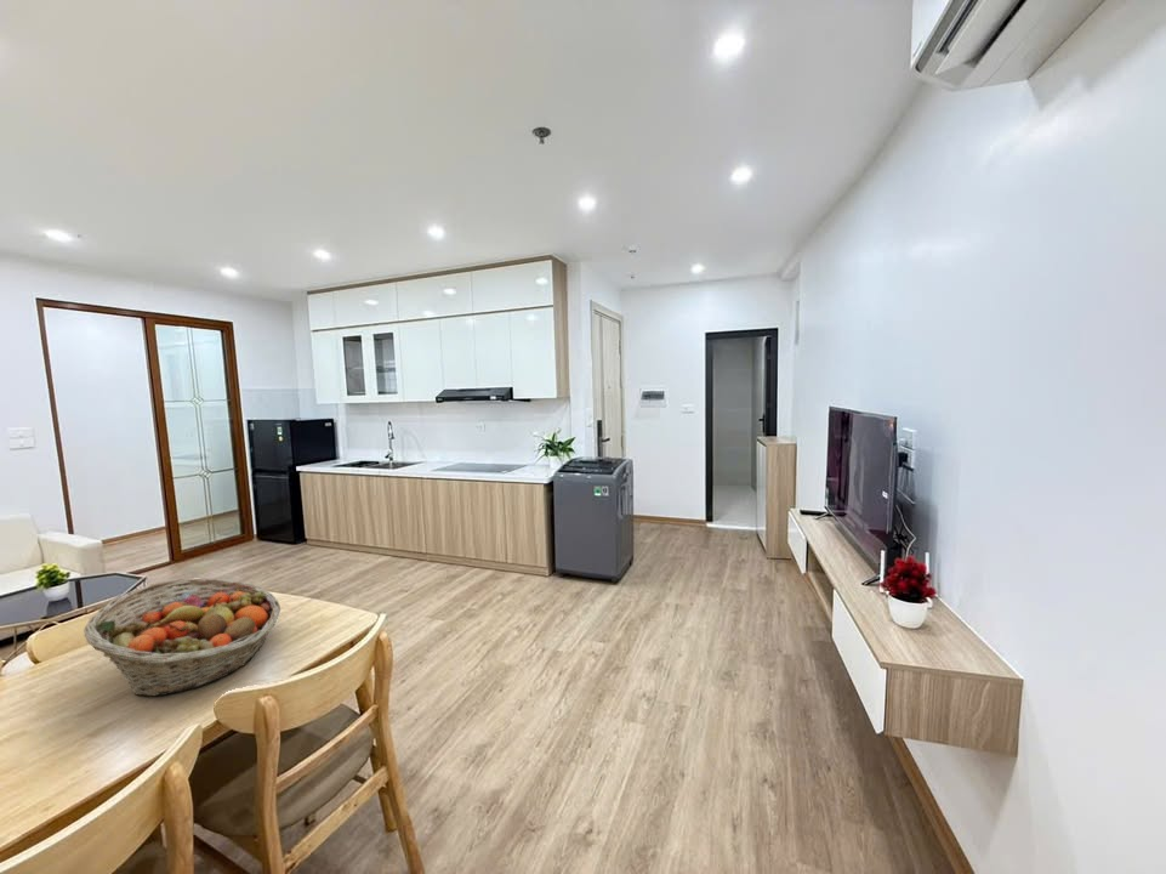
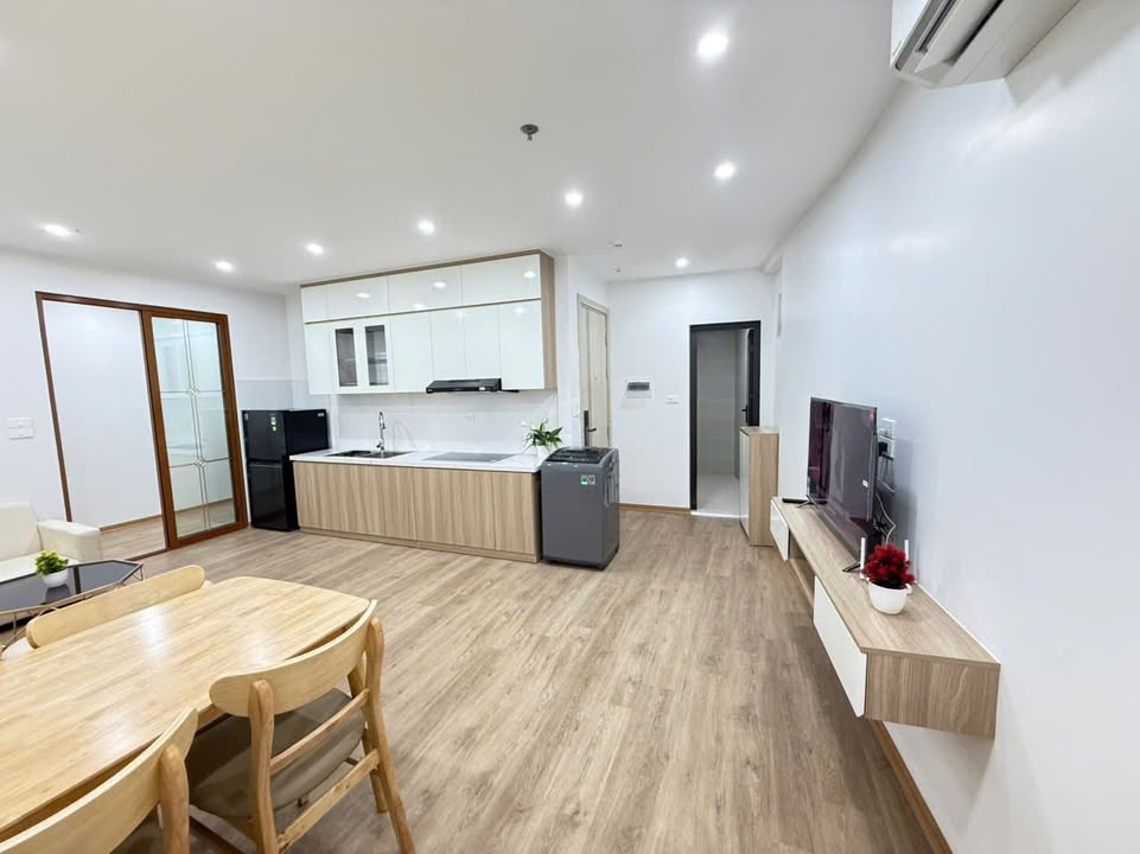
- fruit basket [83,577,281,698]
